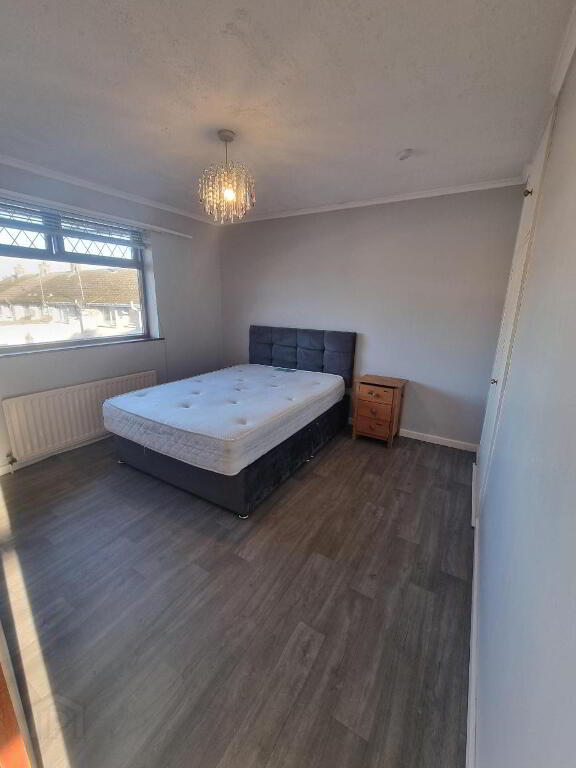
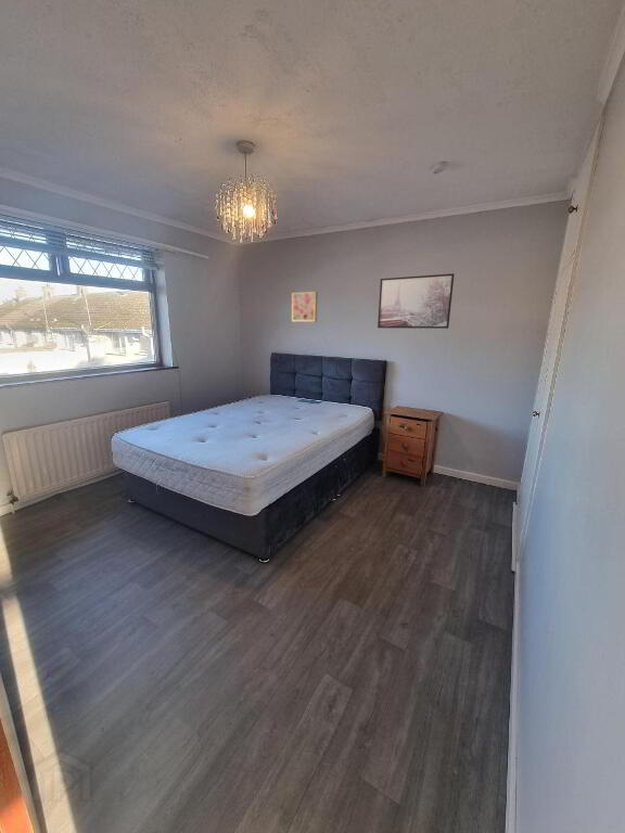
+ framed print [377,272,456,330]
+ wall art [291,291,318,322]
